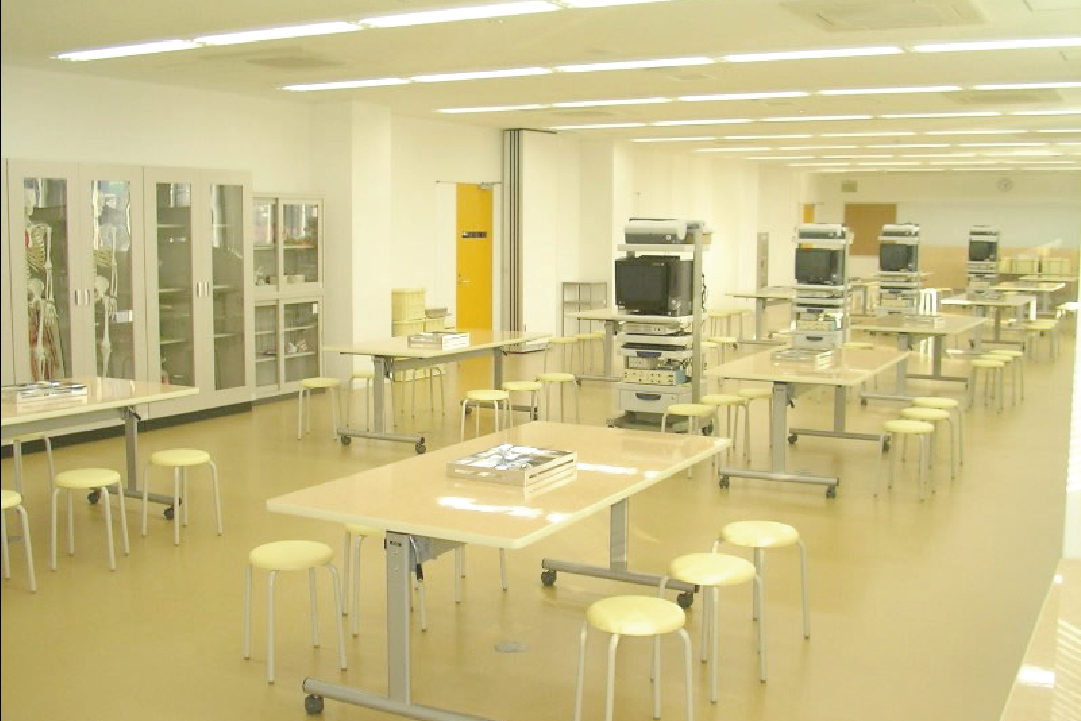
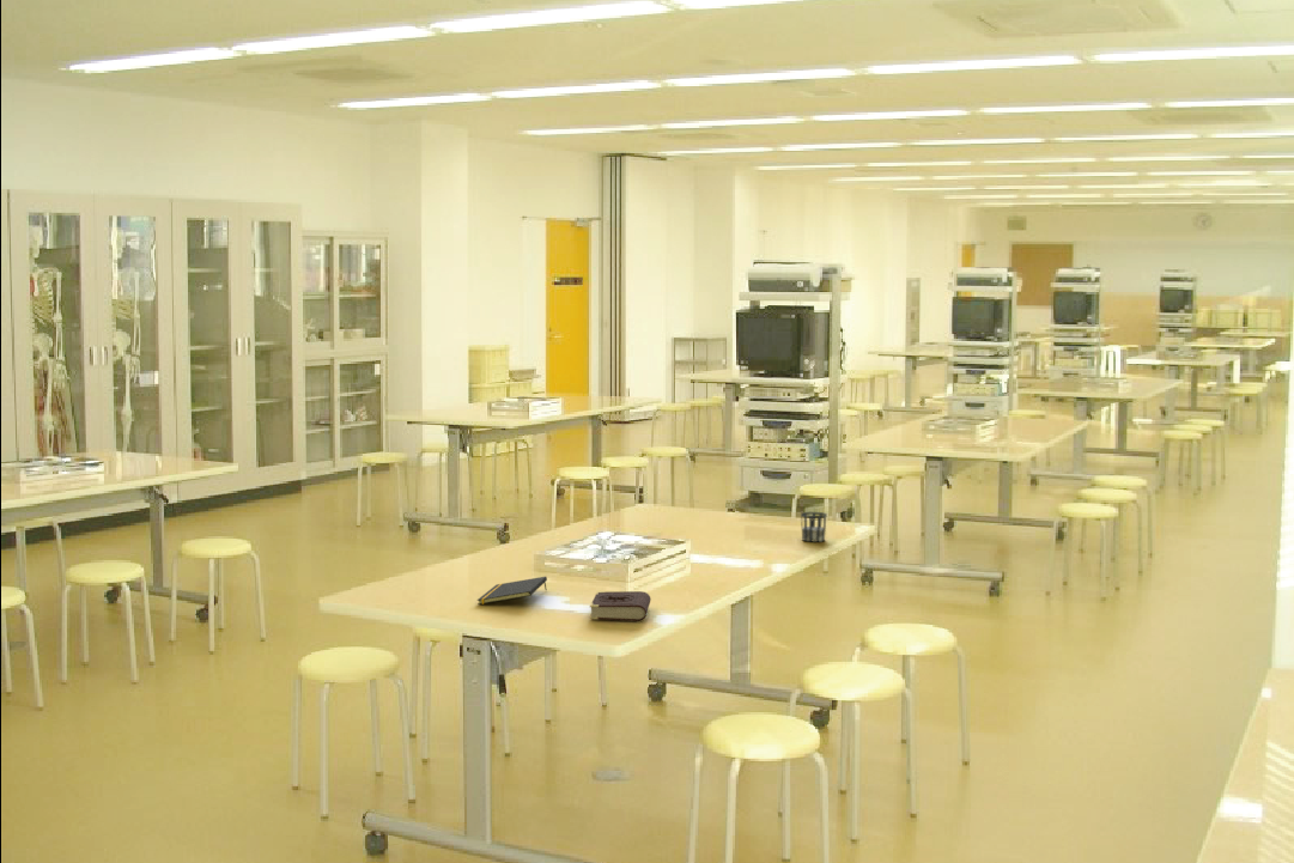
+ cup [800,511,828,543]
+ notepad [476,576,548,606]
+ book [588,590,652,622]
